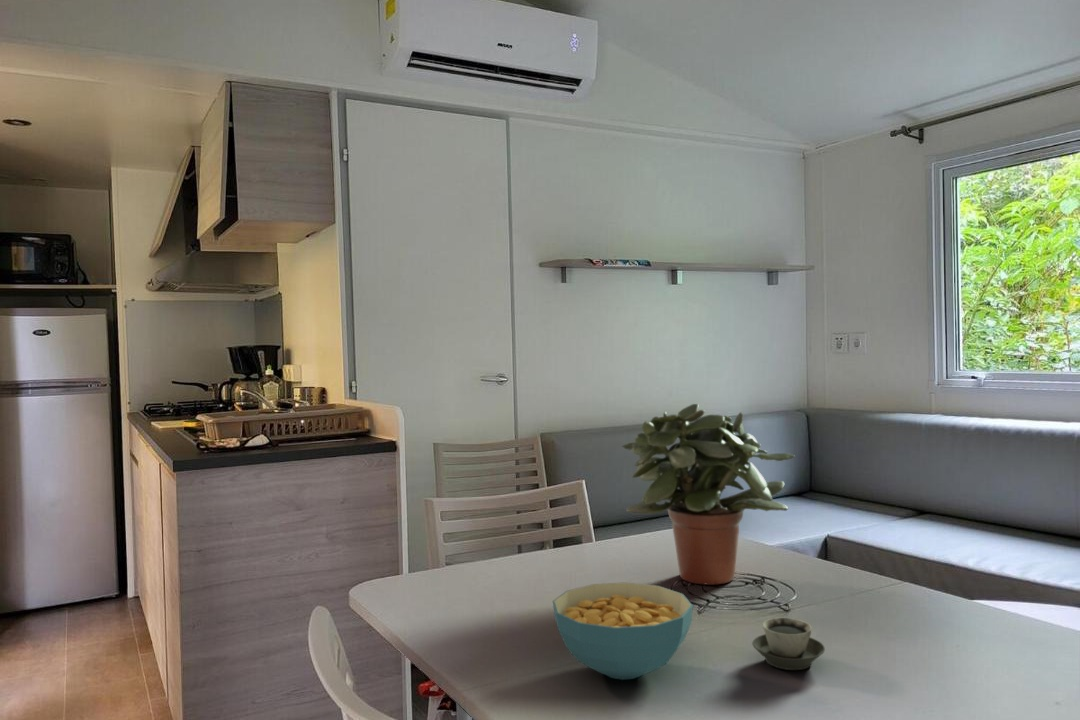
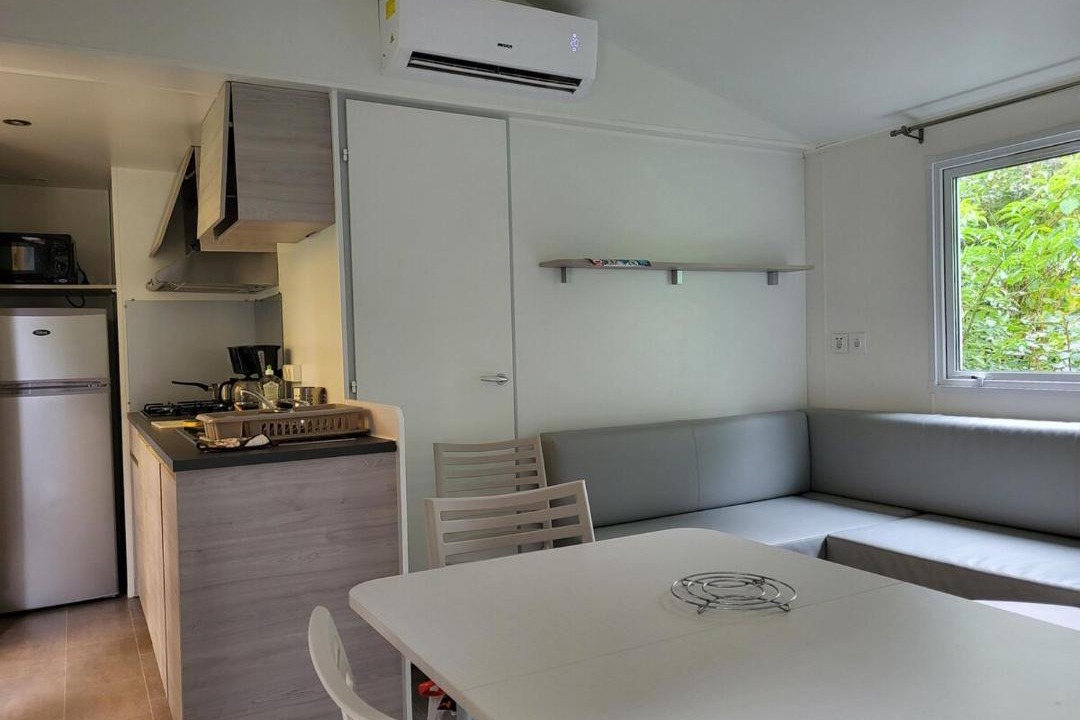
- cereal bowl [552,581,694,681]
- cup [751,617,826,671]
- potted plant [621,403,795,586]
